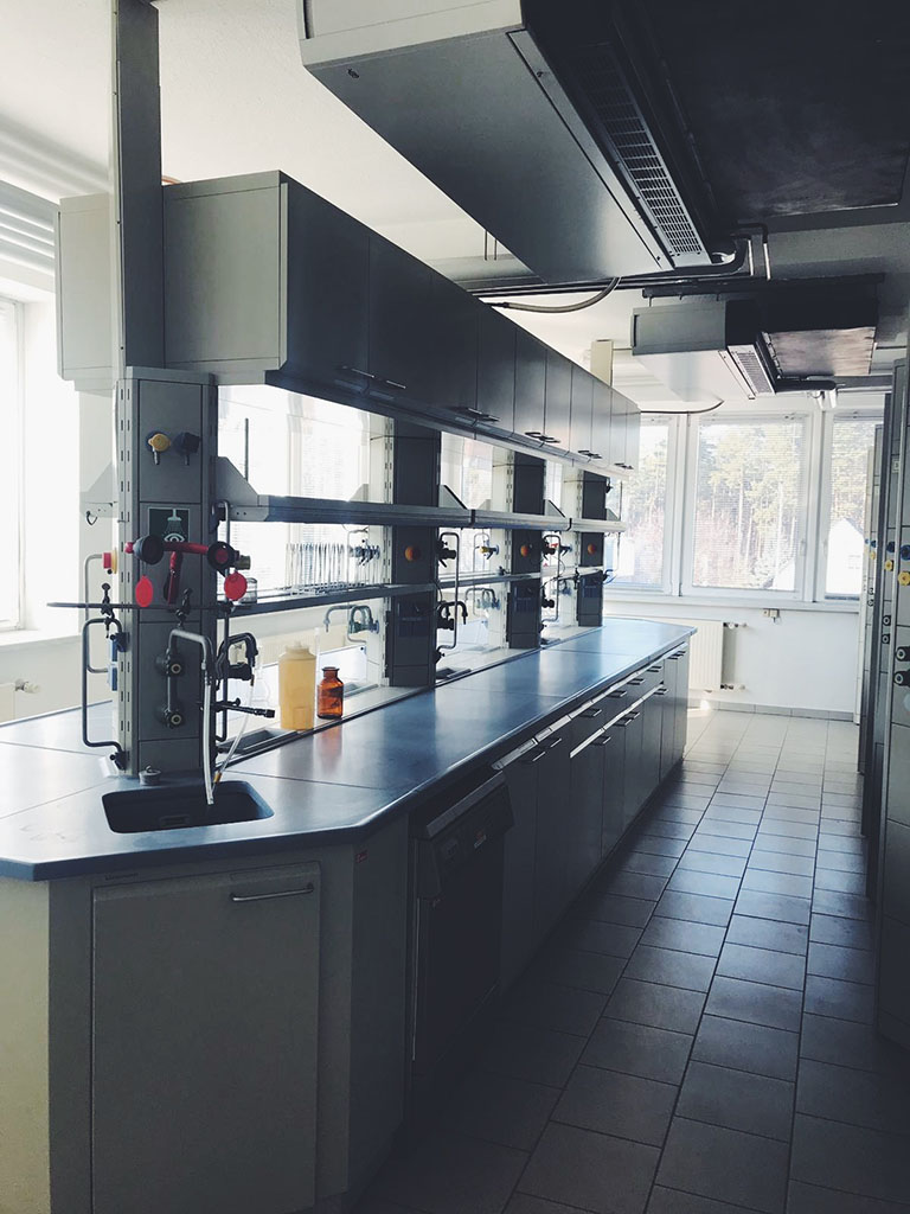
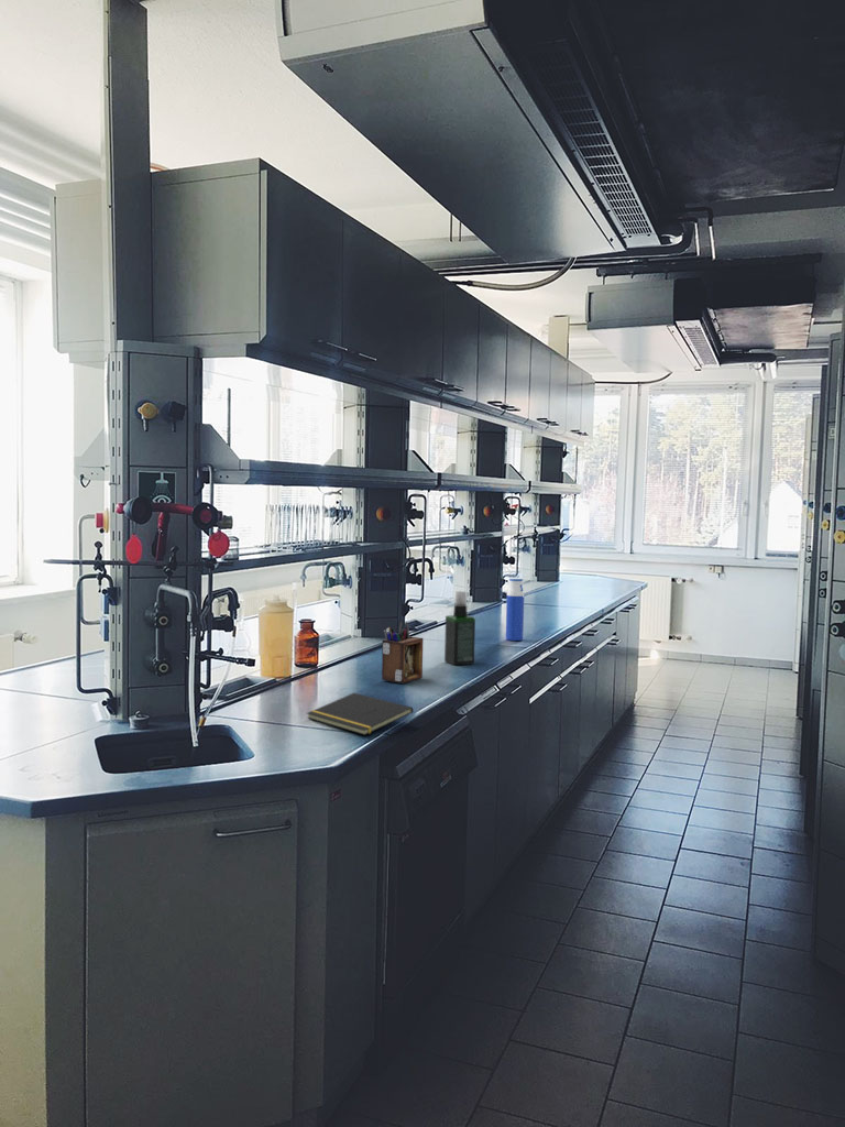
+ spray bottle [443,590,476,666]
+ notepad [306,692,414,736]
+ water bottle [505,577,525,642]
+ desk organizer [381,621,424,685]
